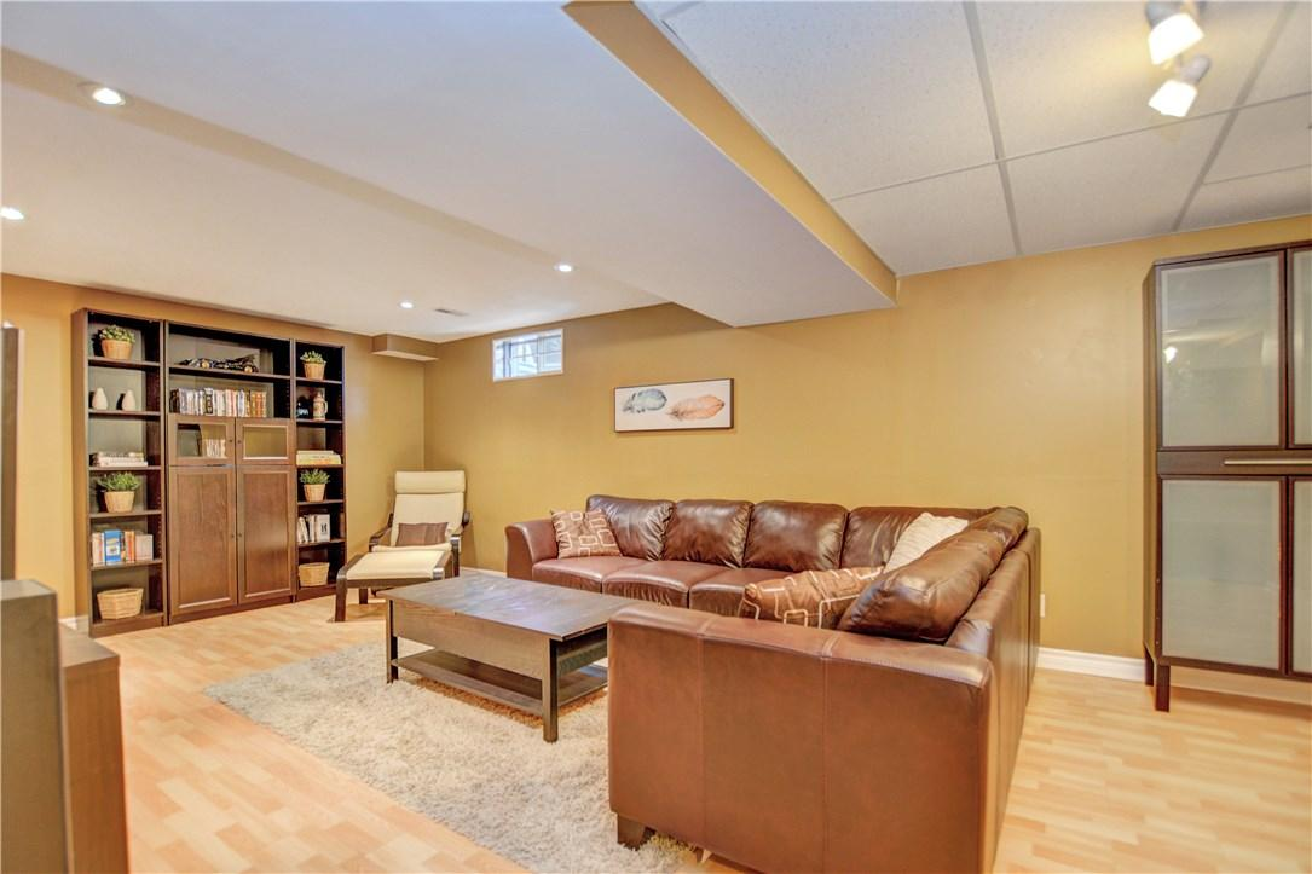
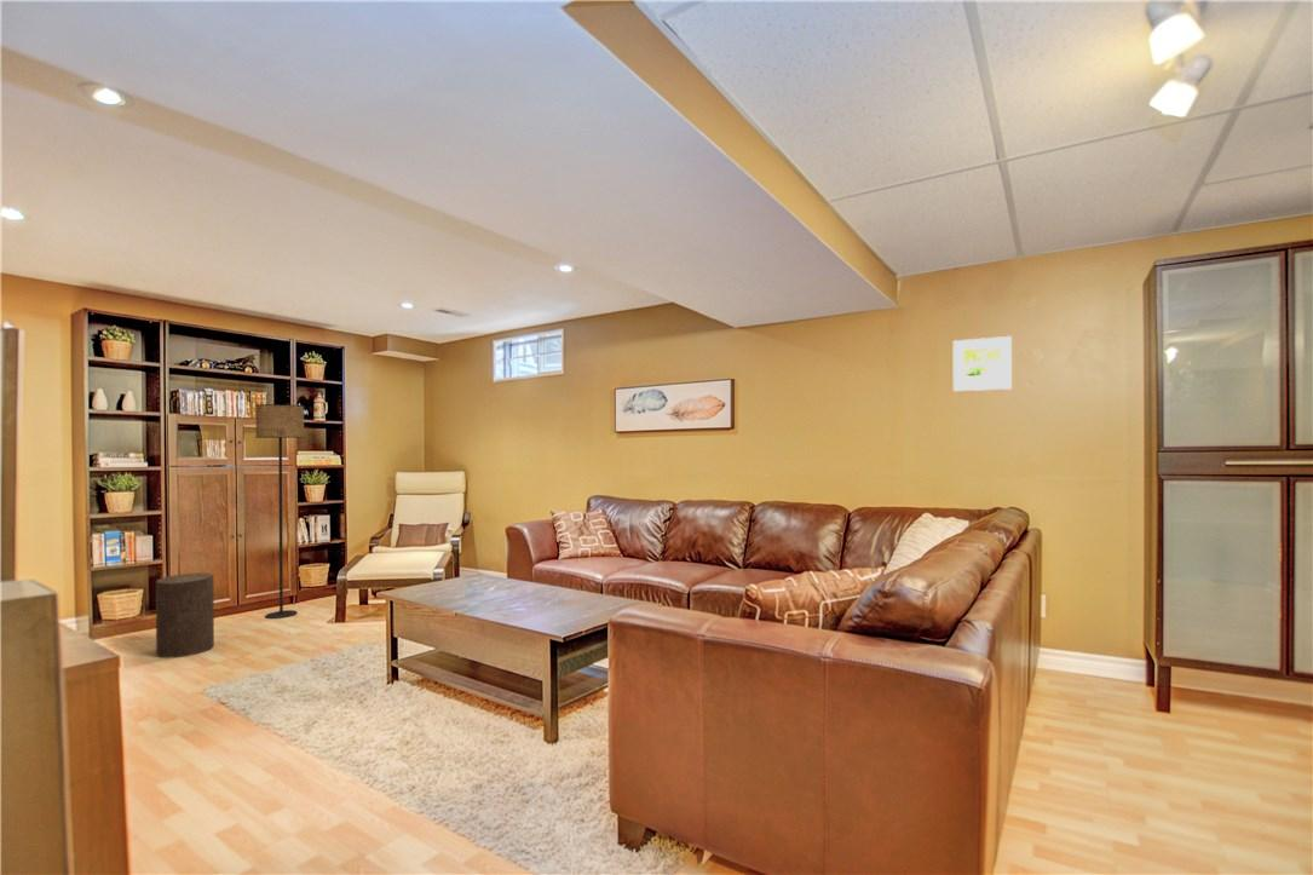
+ stool [155,571,215,660]
+ floor lamp [254,403,305,620]
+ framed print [952,335,1013,392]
